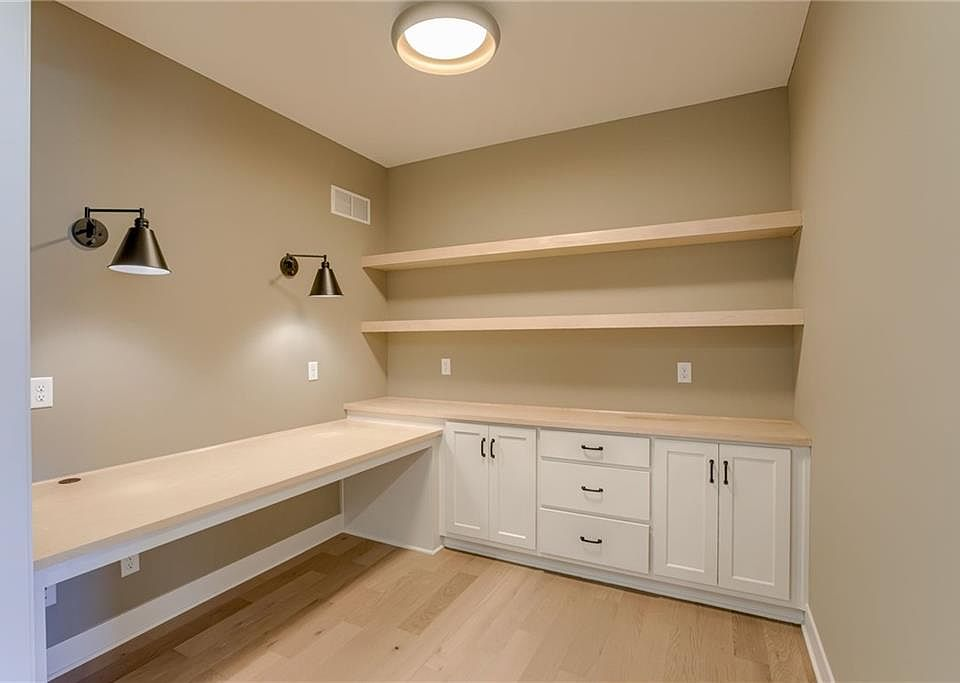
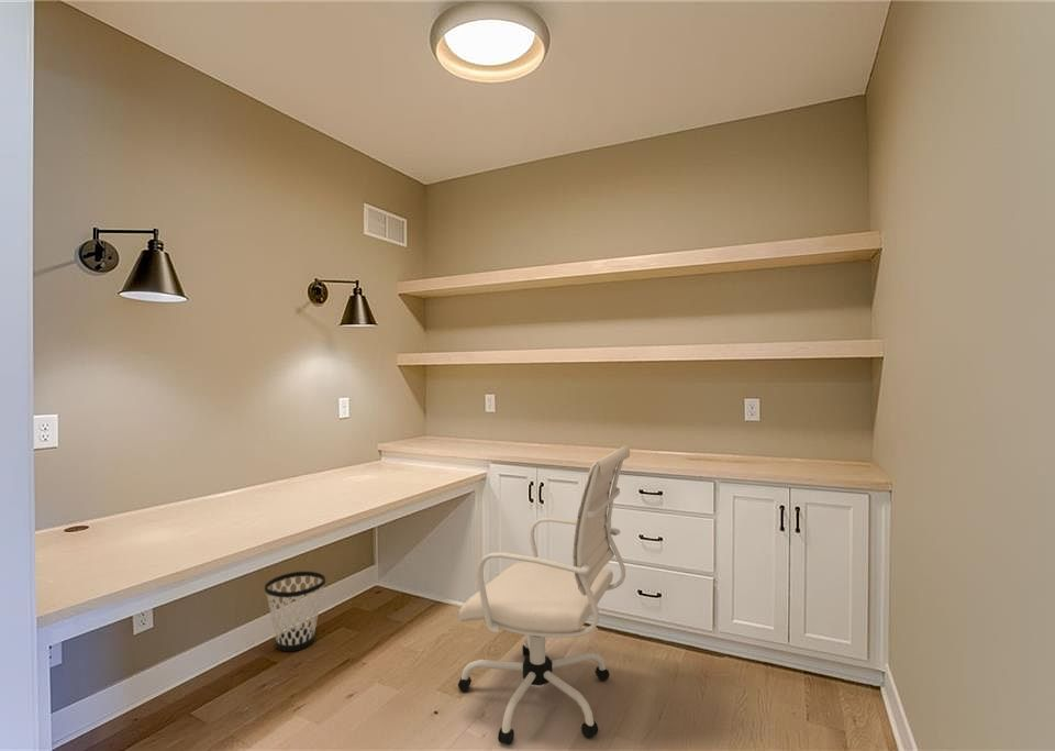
+ wastebasket [264,571,326,652]
+ office chair [457,444,631,747]
